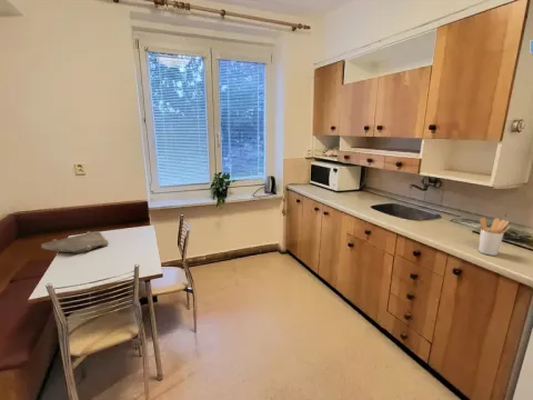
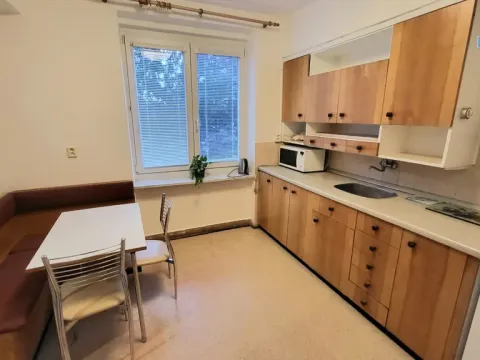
- cutting board [40,230,110,254]
- utensil holder [477,217,511,257]
